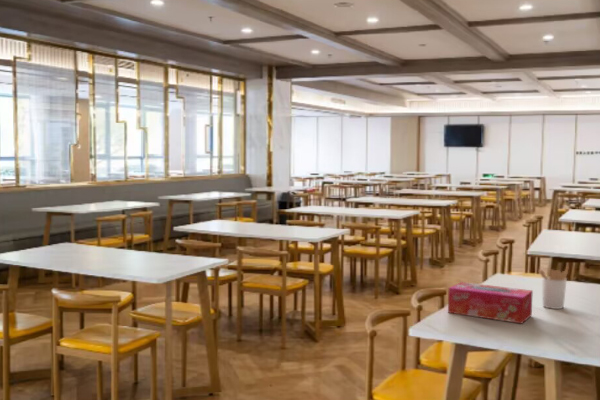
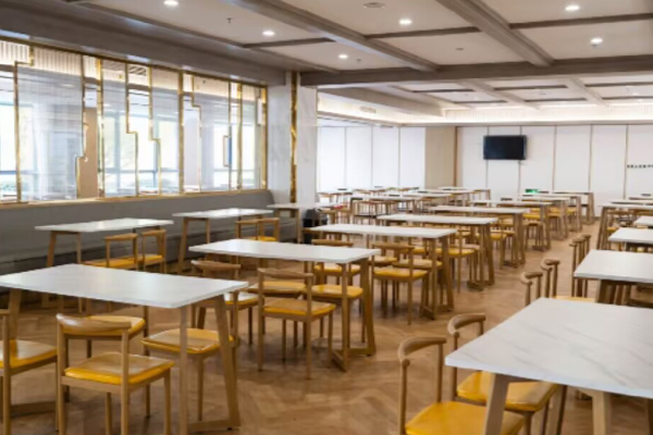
- tissue box [447,281,534,324]
- utensil holder [537,264,570,310]
